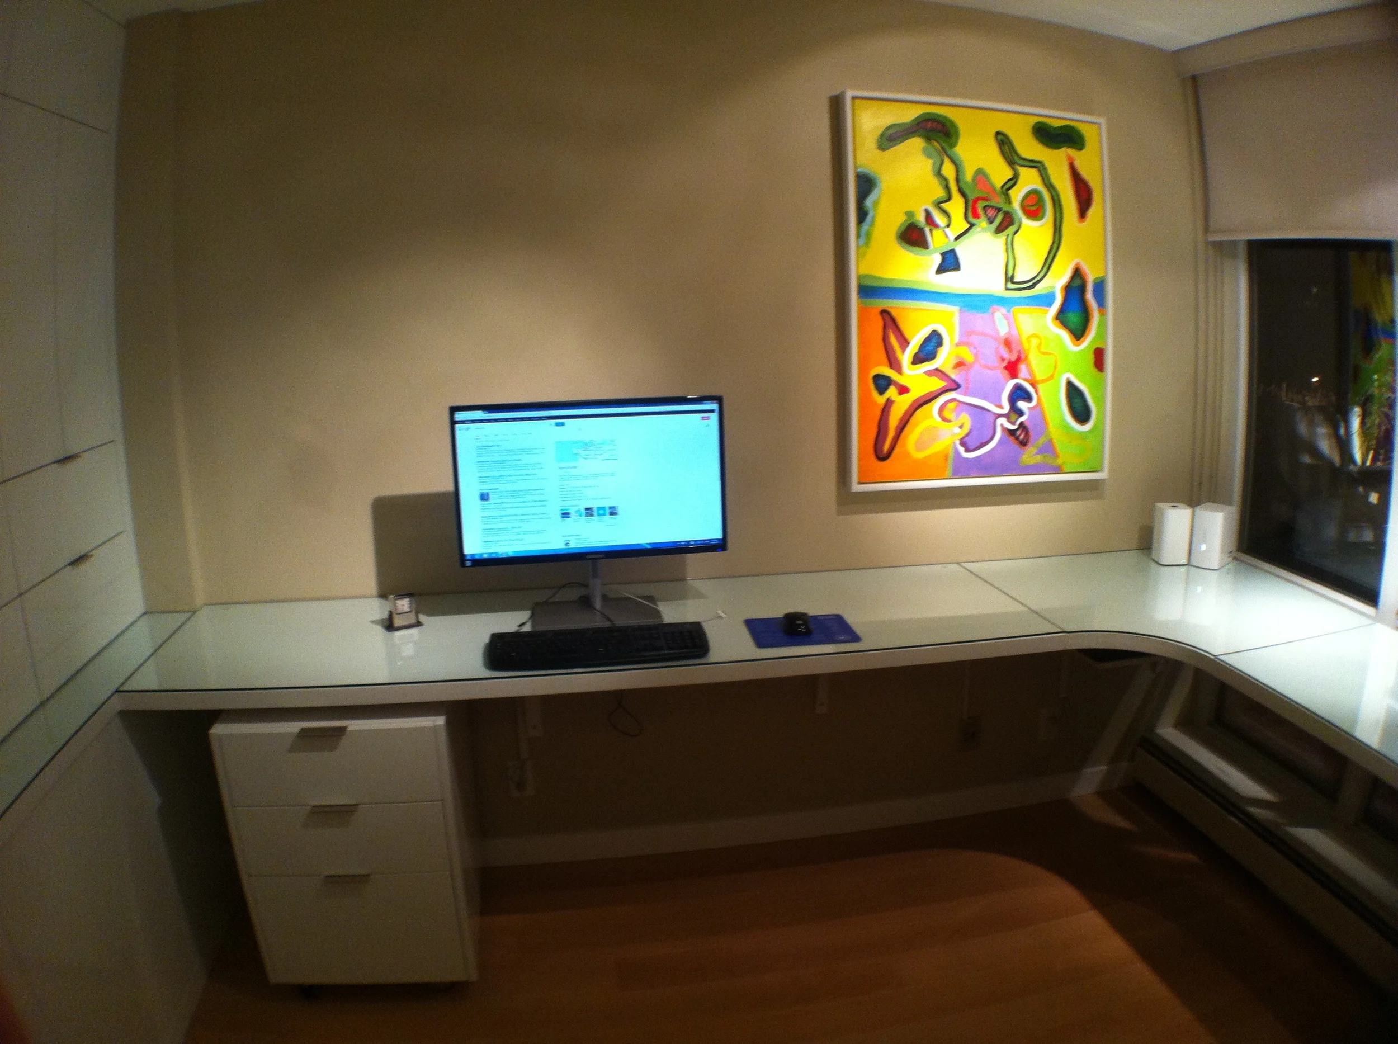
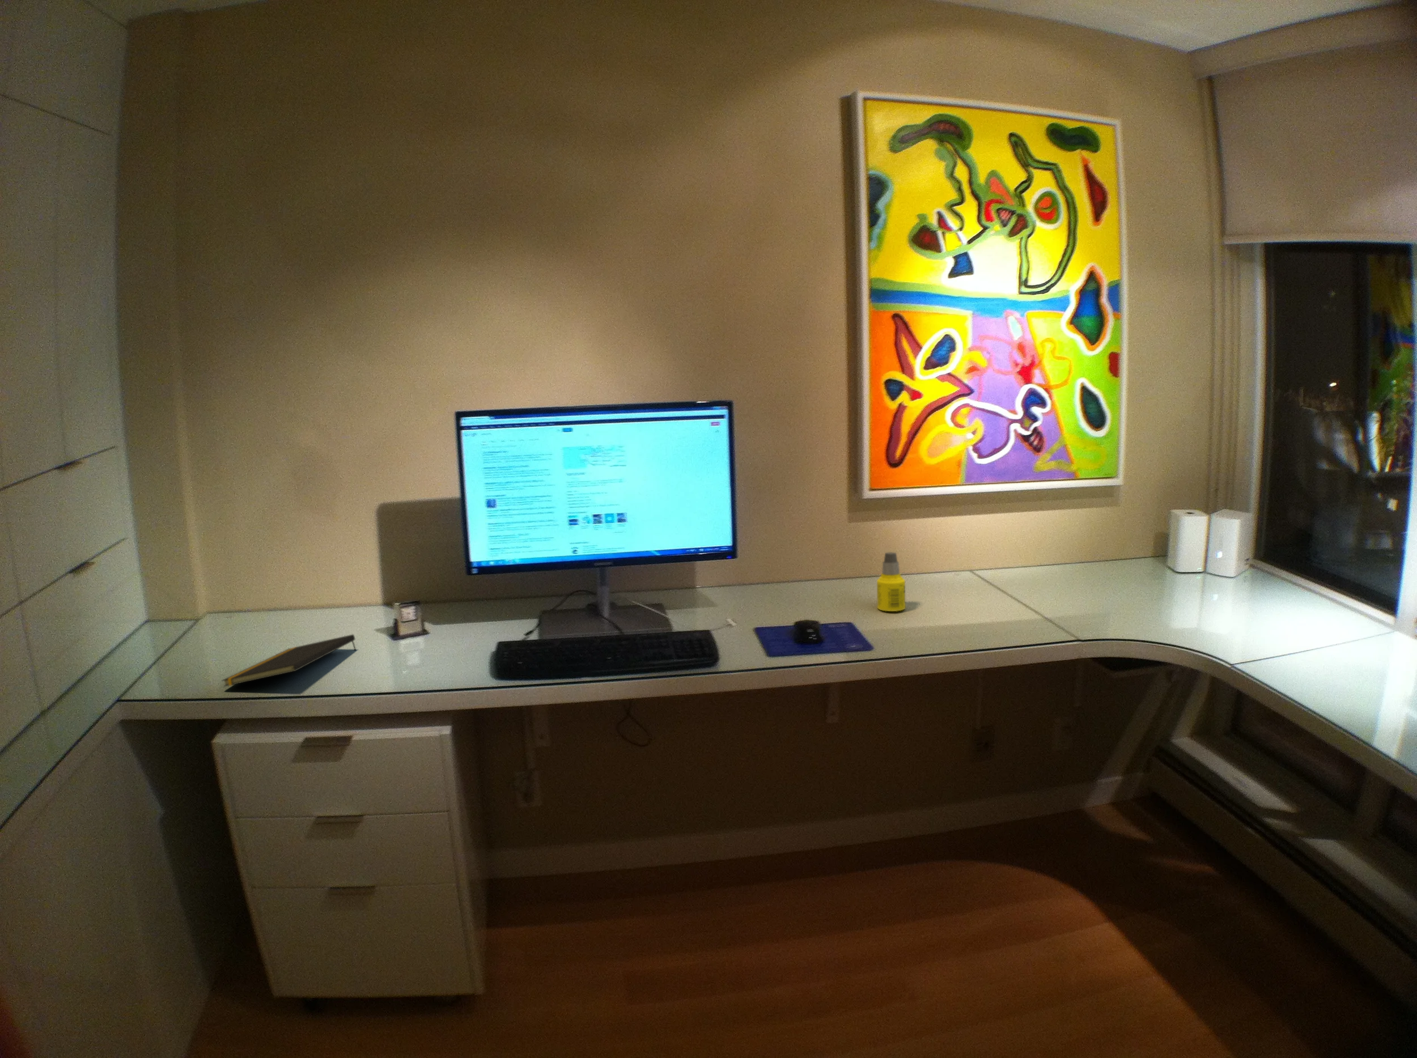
+ notepad [221,633,357,688]
+ bottle [876,552,906,612]
